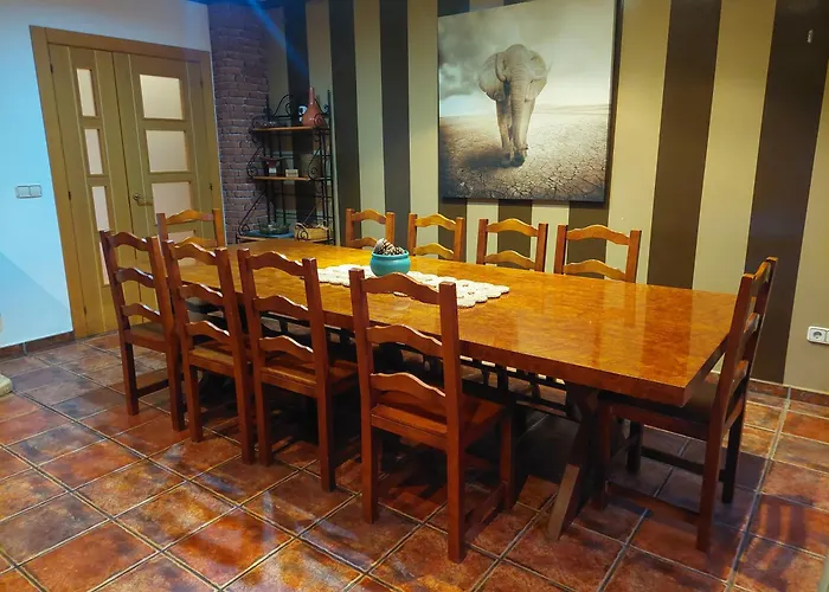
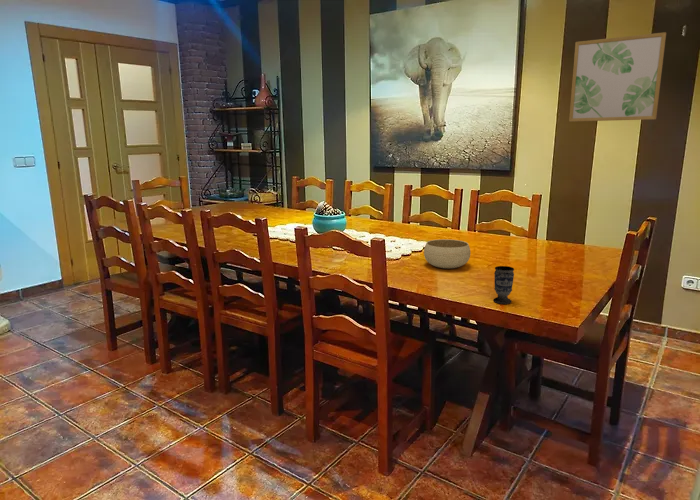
+ wall art [568,31,667,123]
+ cup [492,265,515,305]
+ bowl [423,238,471,269]
